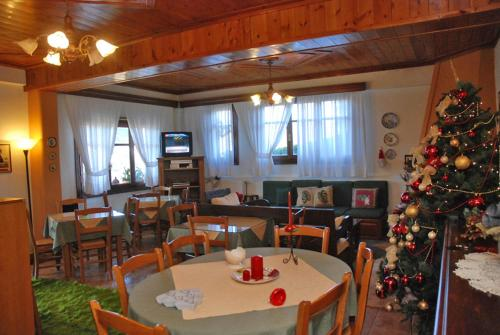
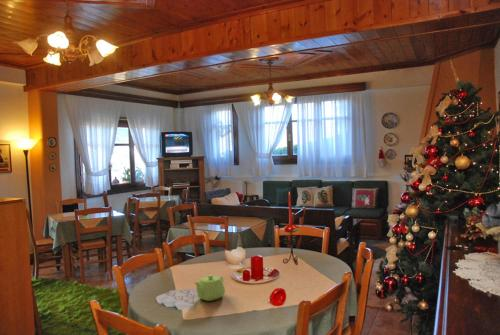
+ teapot [193,274,226,302]
